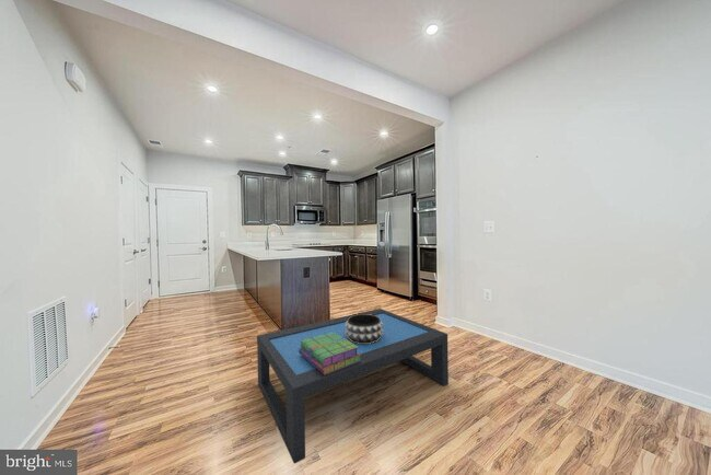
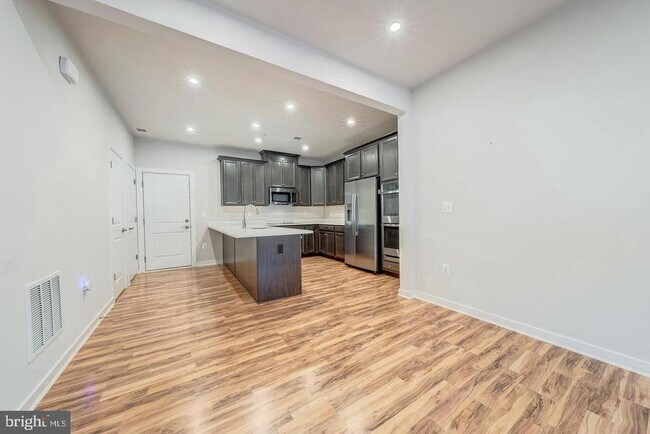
- coffee table [256,308,450,464]
- stack of books [299,332,361,375]
- decorative bowl [346,313,383,344]
